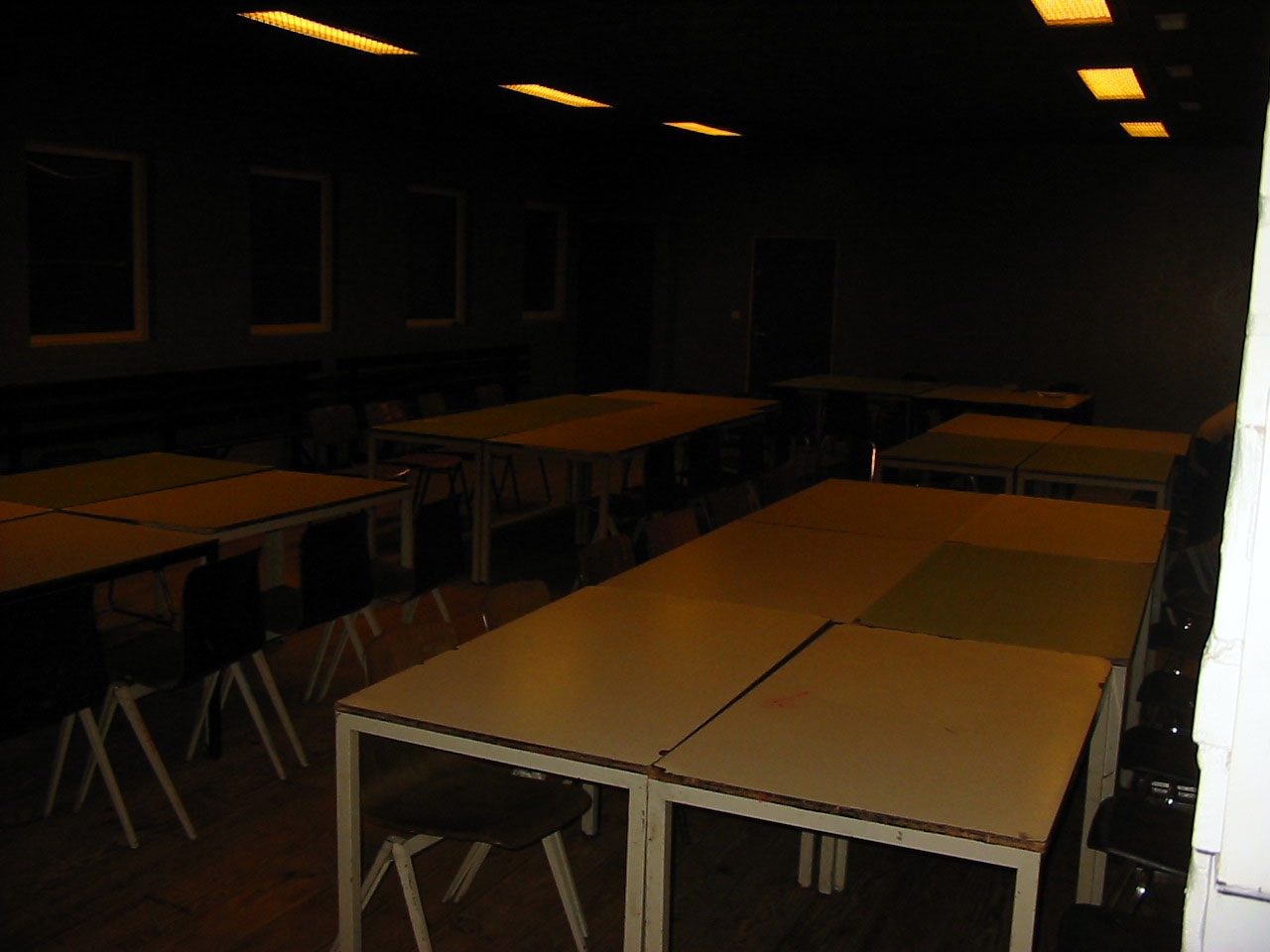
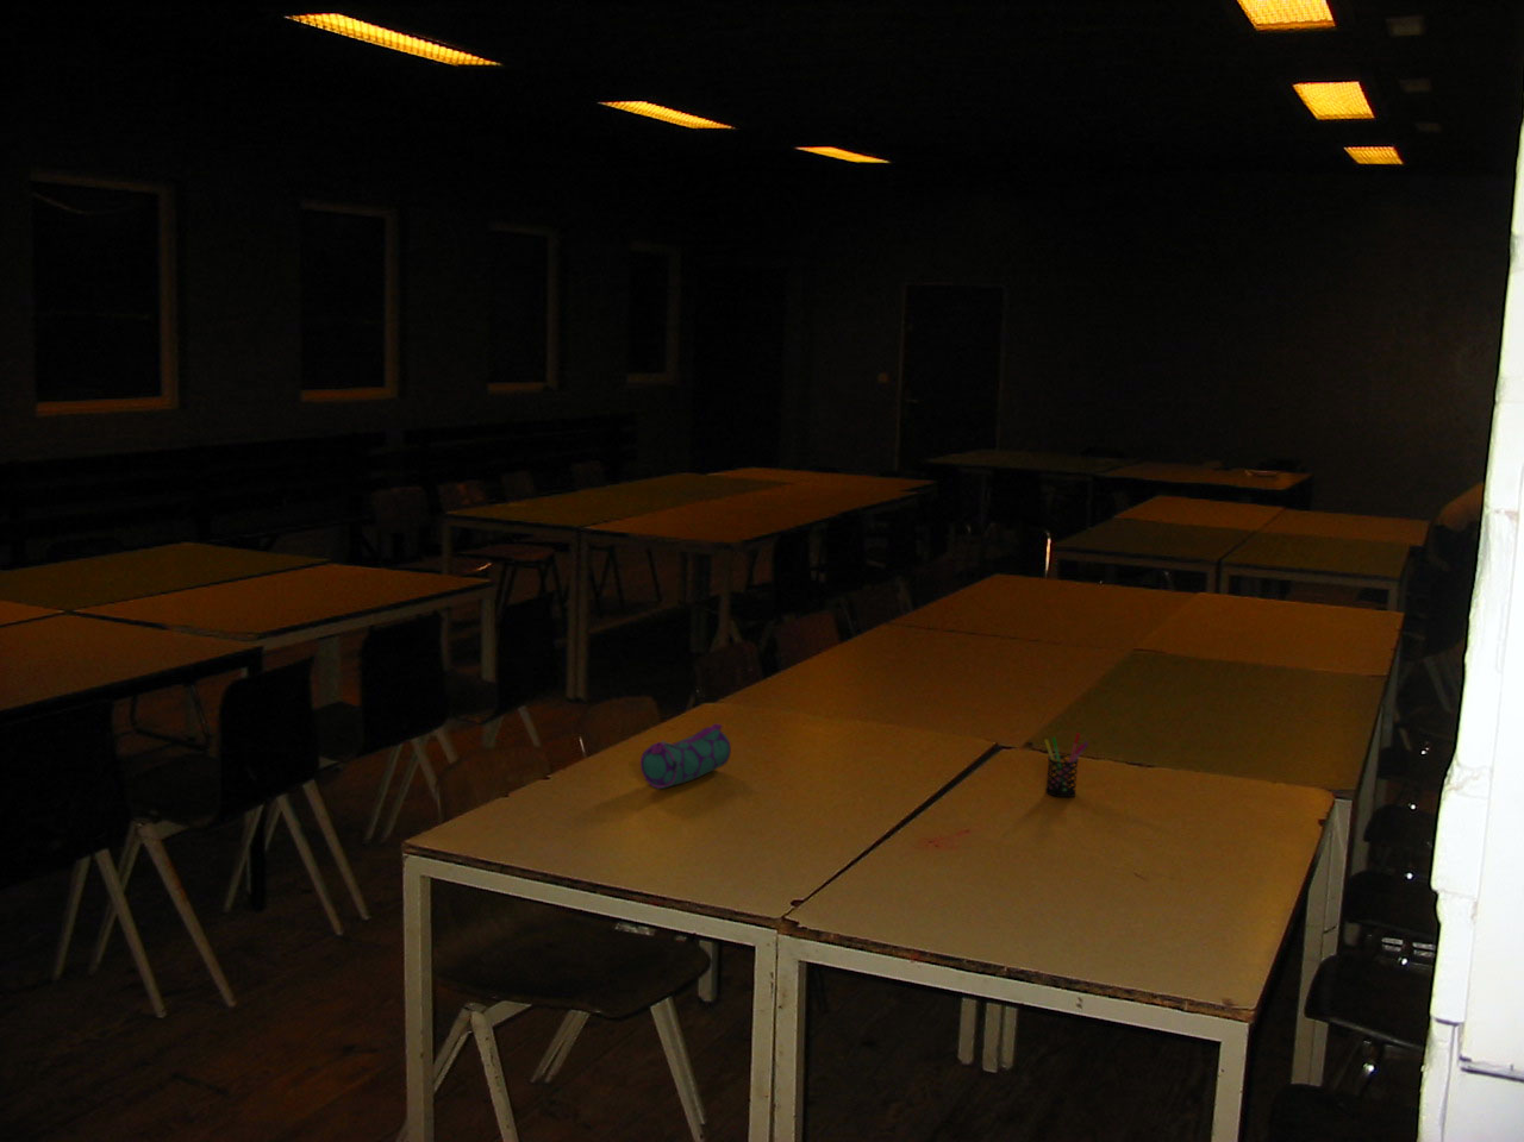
+ pencil case [640,722,732,789]
+ pen holder [1043,732,1090,798]
